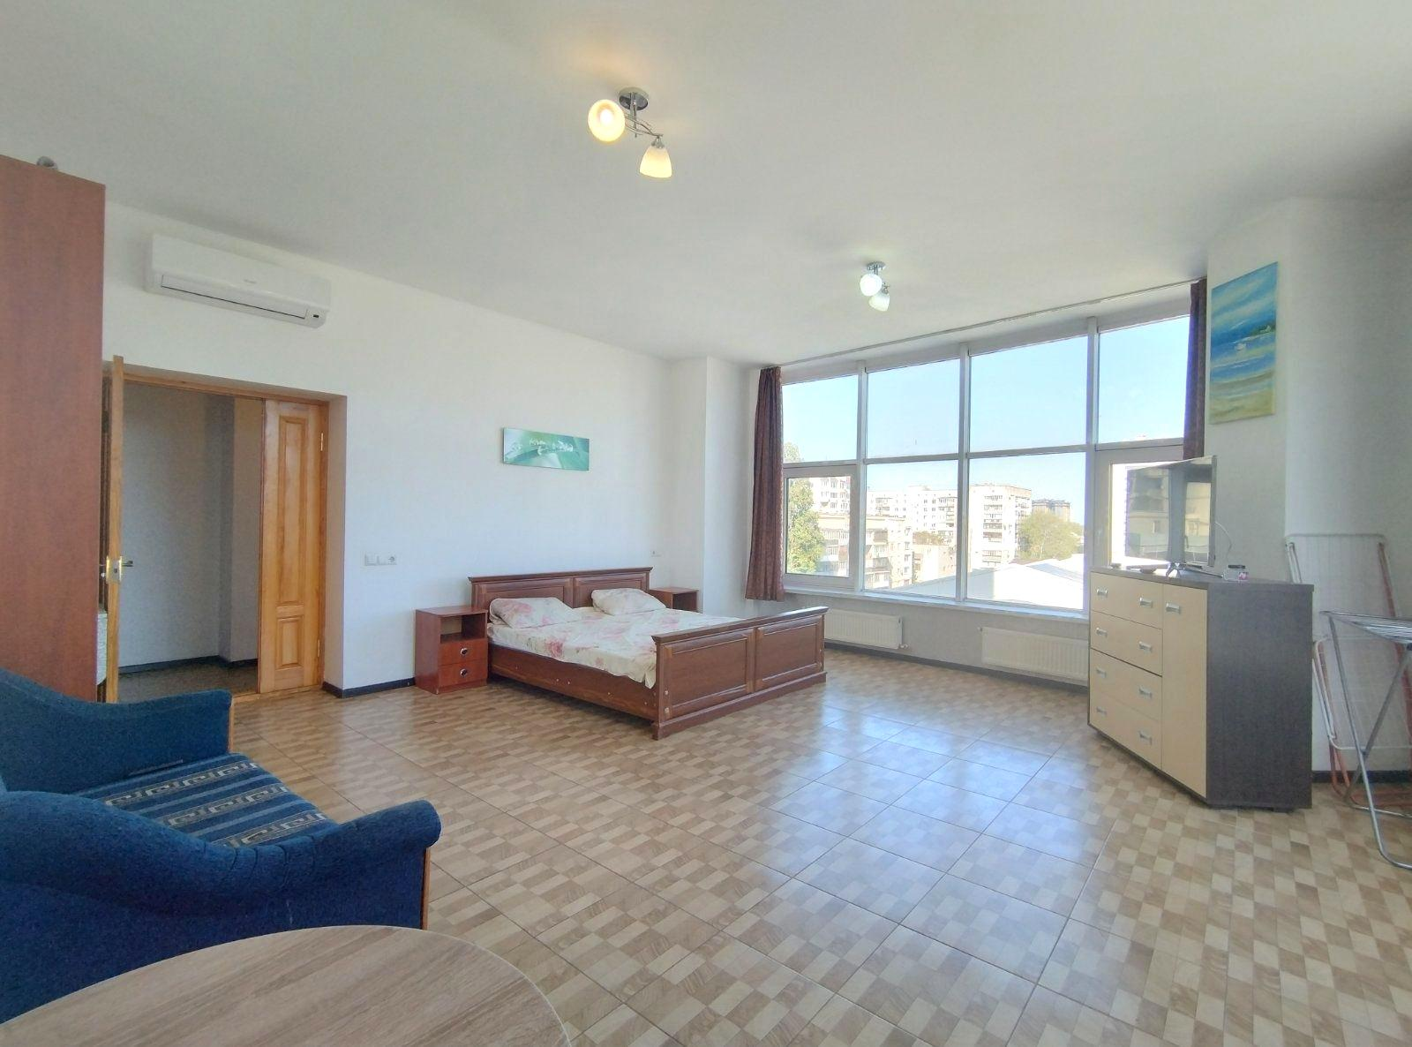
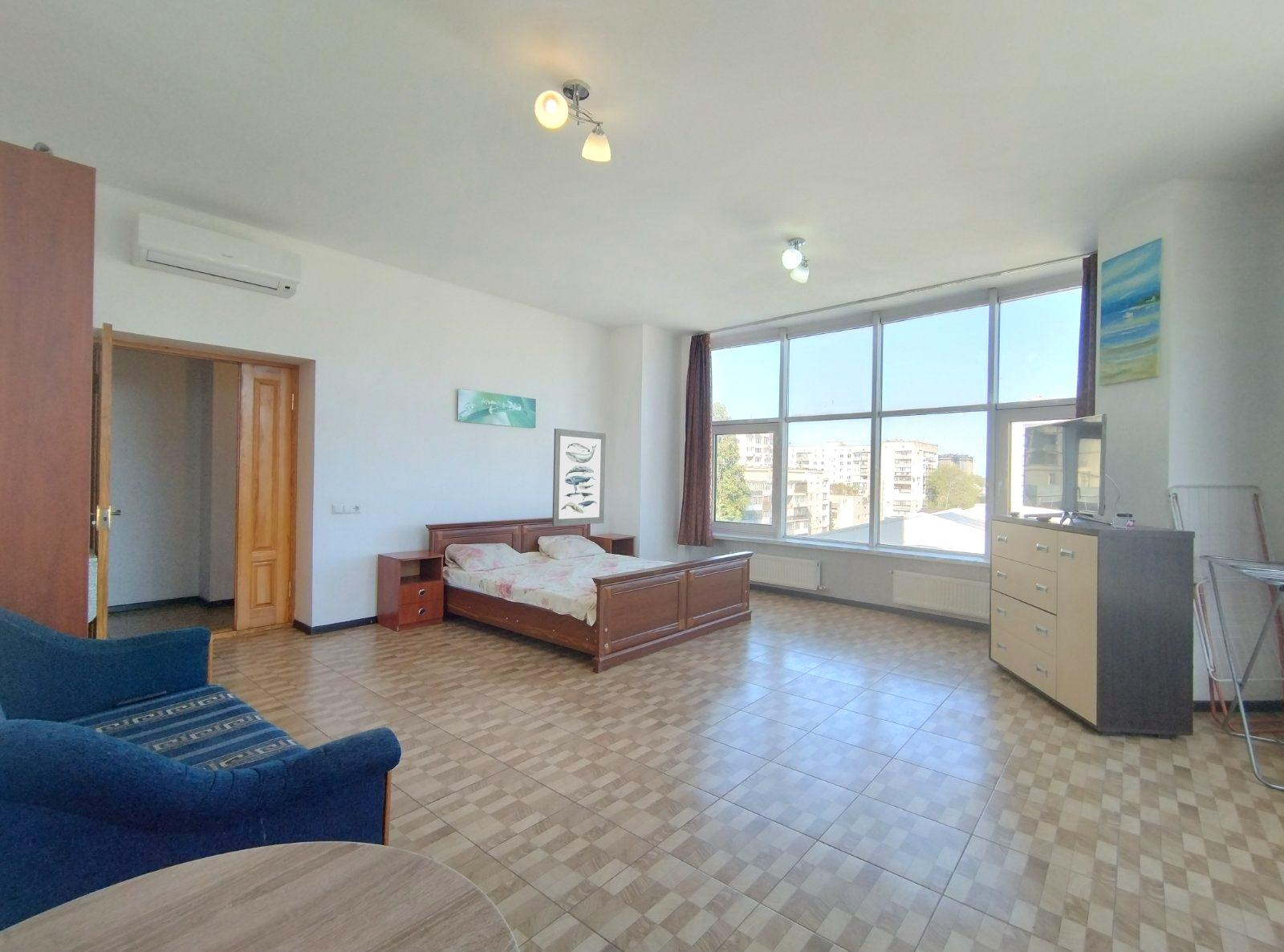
+ wall art [551,428,607,527]
